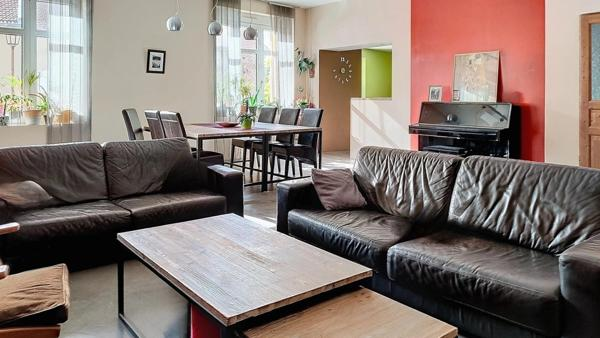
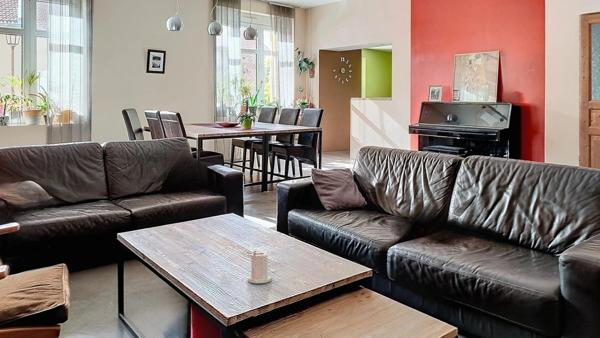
+ candle [247,250,272,284]
